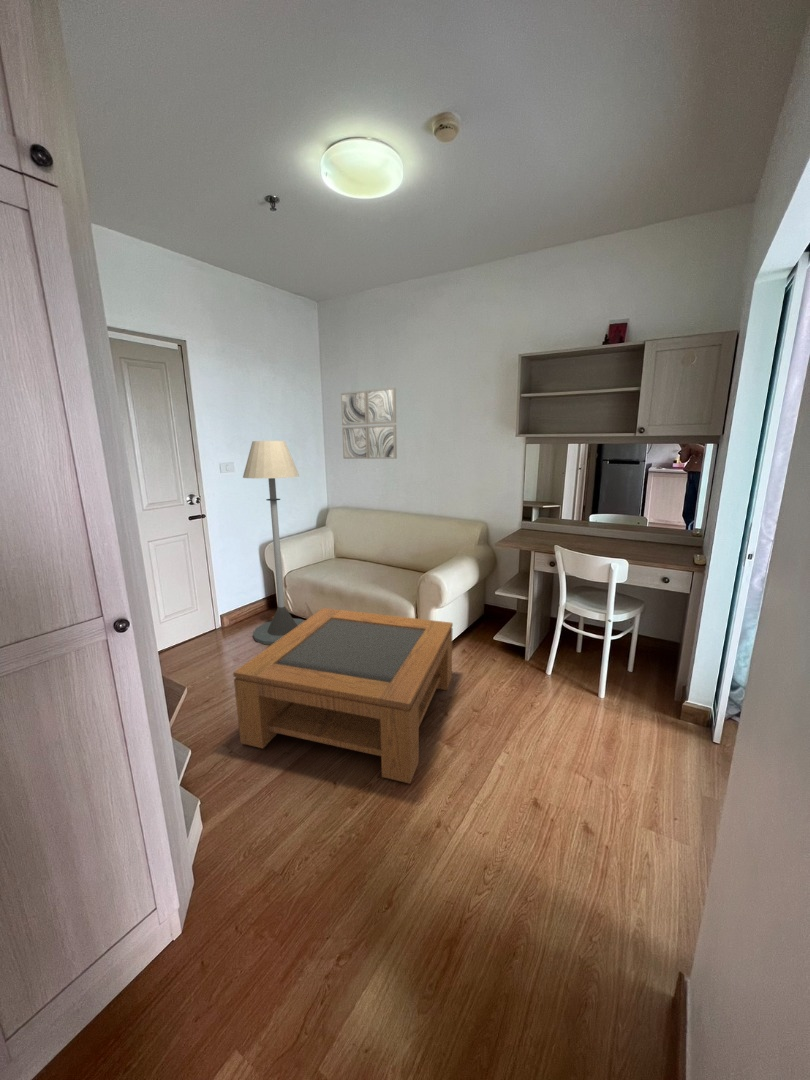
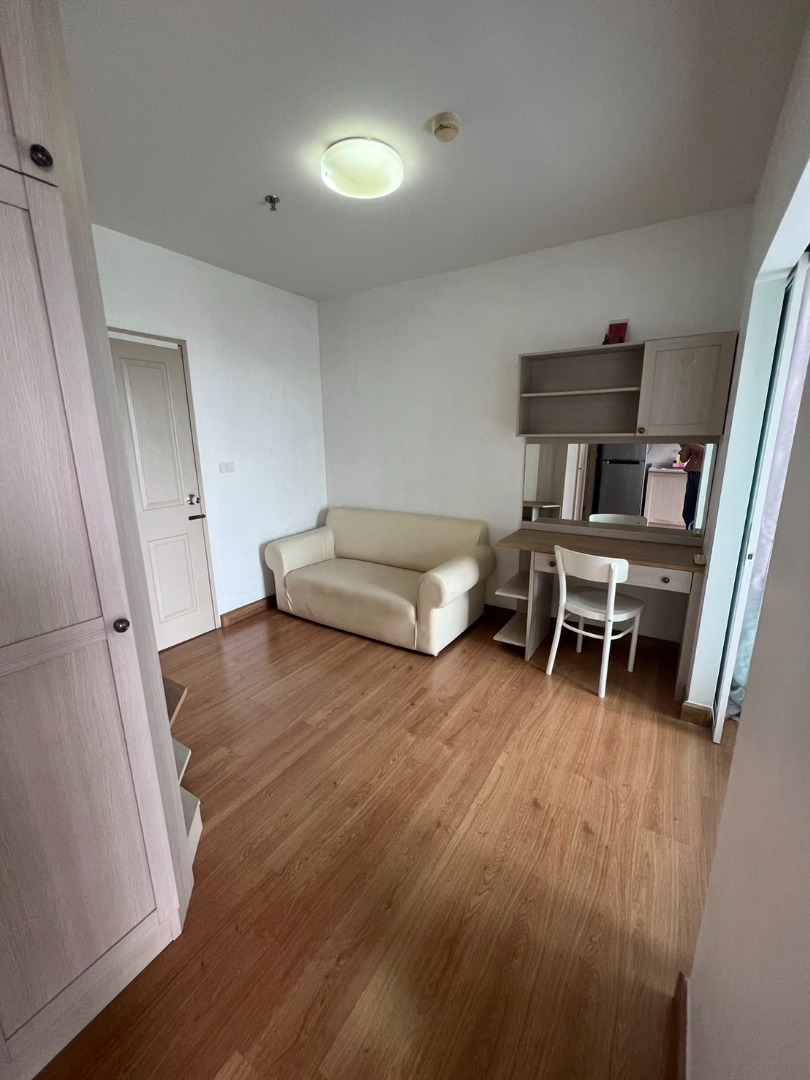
- wall art [340,386,398,460]
- coffee table [232,607,454,785]
- floor lamp [242,440,306,646]
